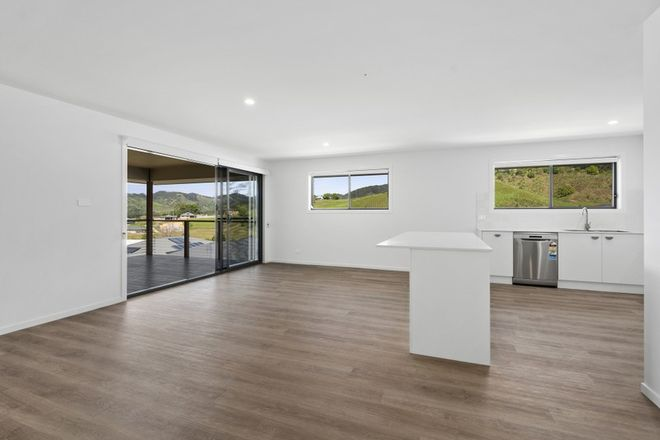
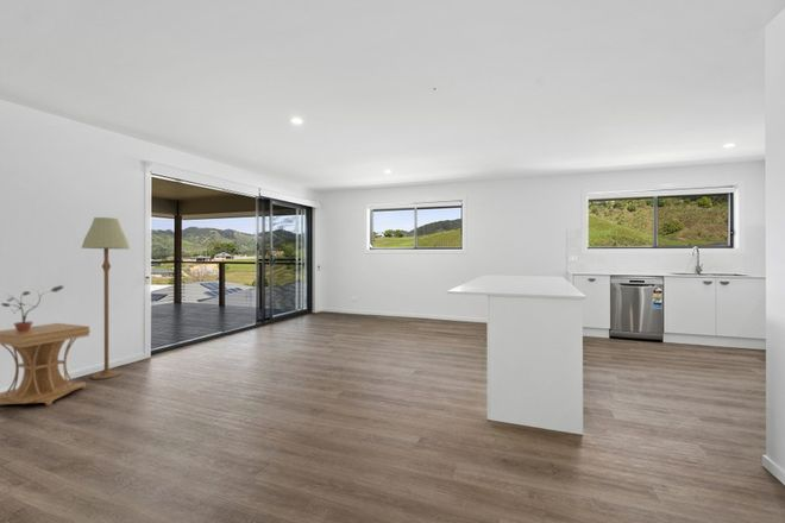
+ potted plant [0,284,65,333]
+ floor lamp [80,216,131,380]
+ side table [0,322,92,407]
